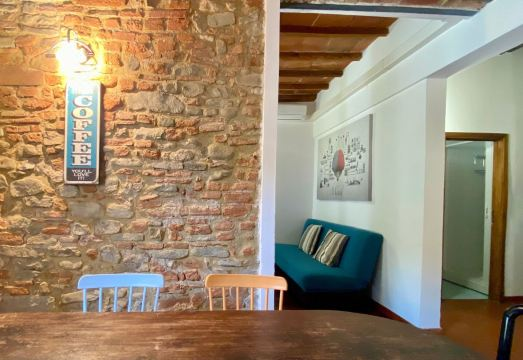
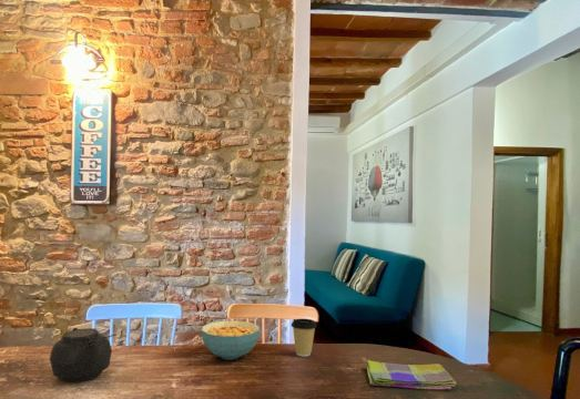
+ teapot [49,327,116,382]
+ dish towel [366,359,458,390]
+ coffee cup [291,318,318,358]
+ cereal bowl [201,320,261,361]
